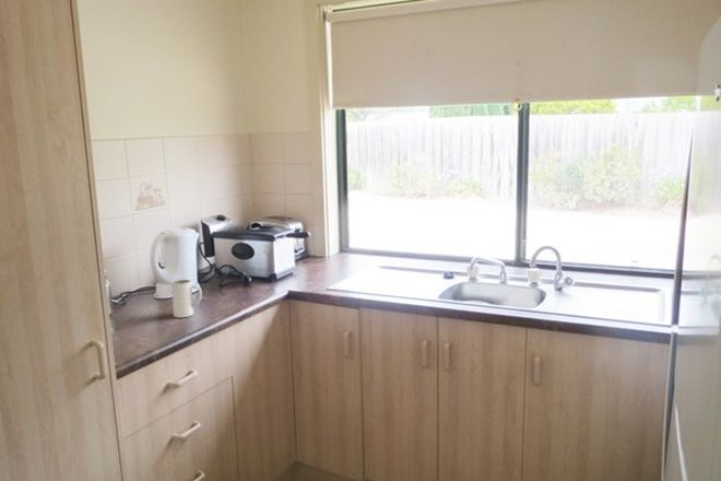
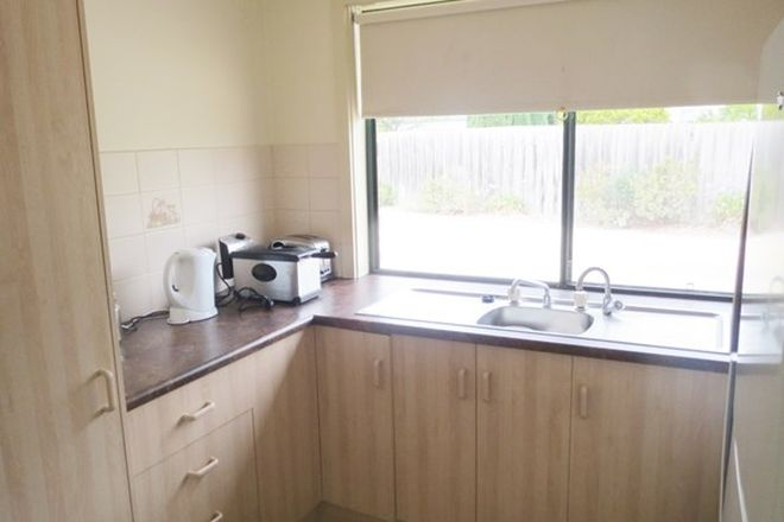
- mug [170,279,203,319]
